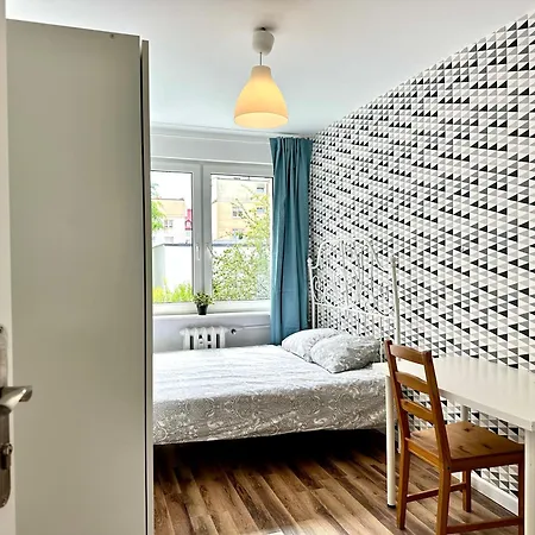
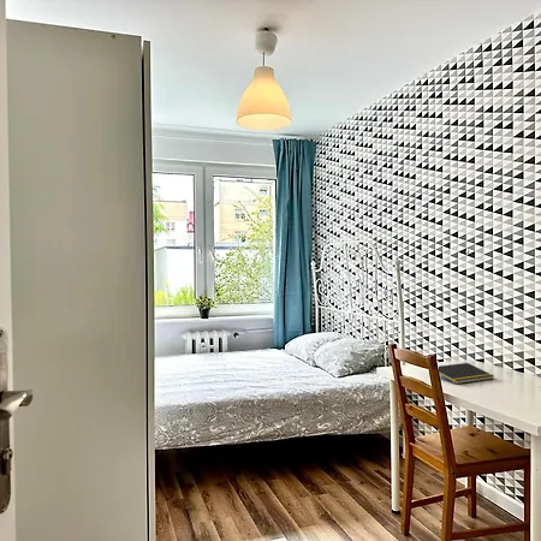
+ notepad [438,362,495,385]
